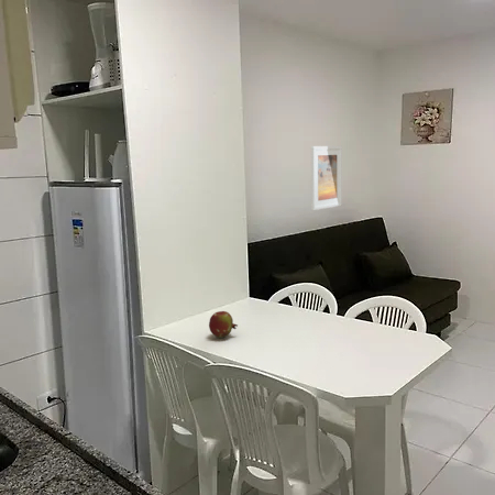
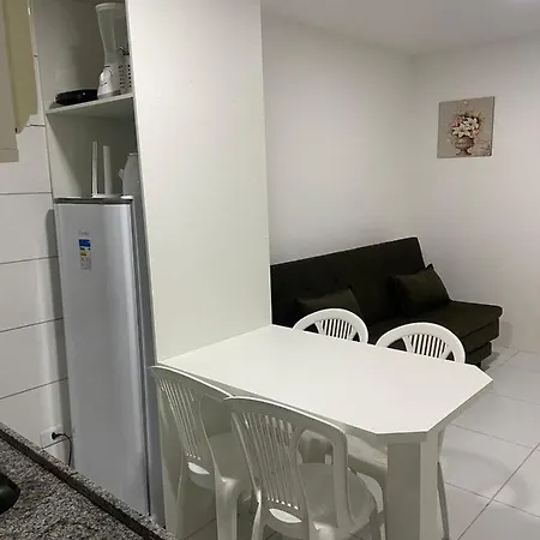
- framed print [310,145,343,211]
- fruit [208,310,239,339]
